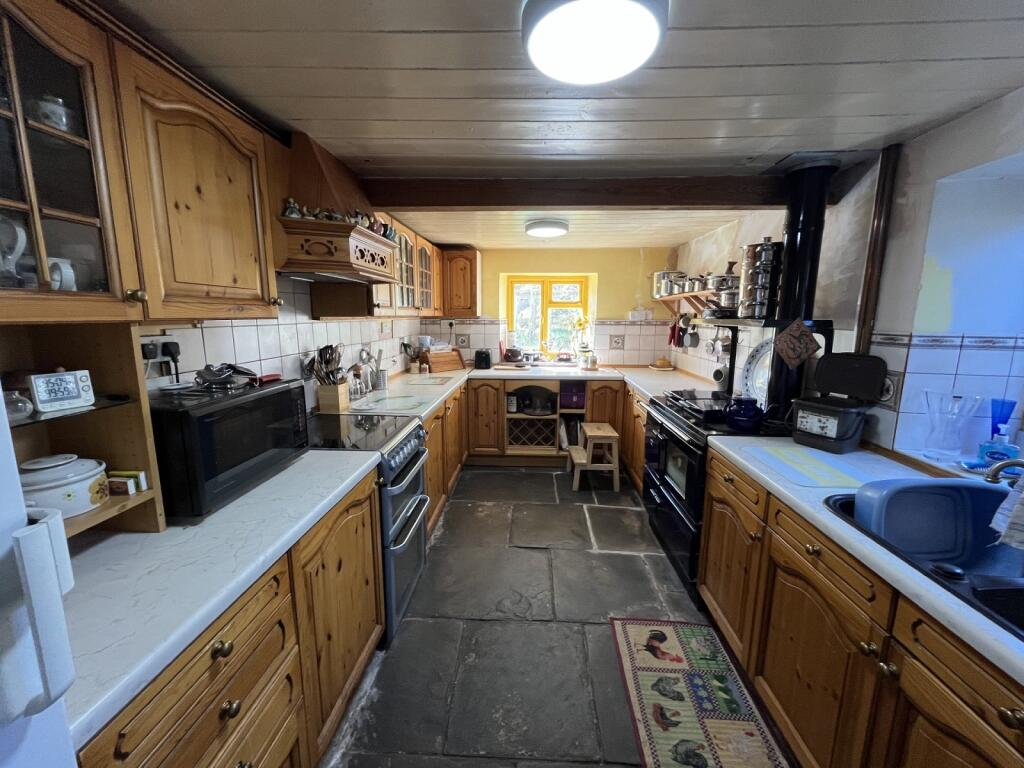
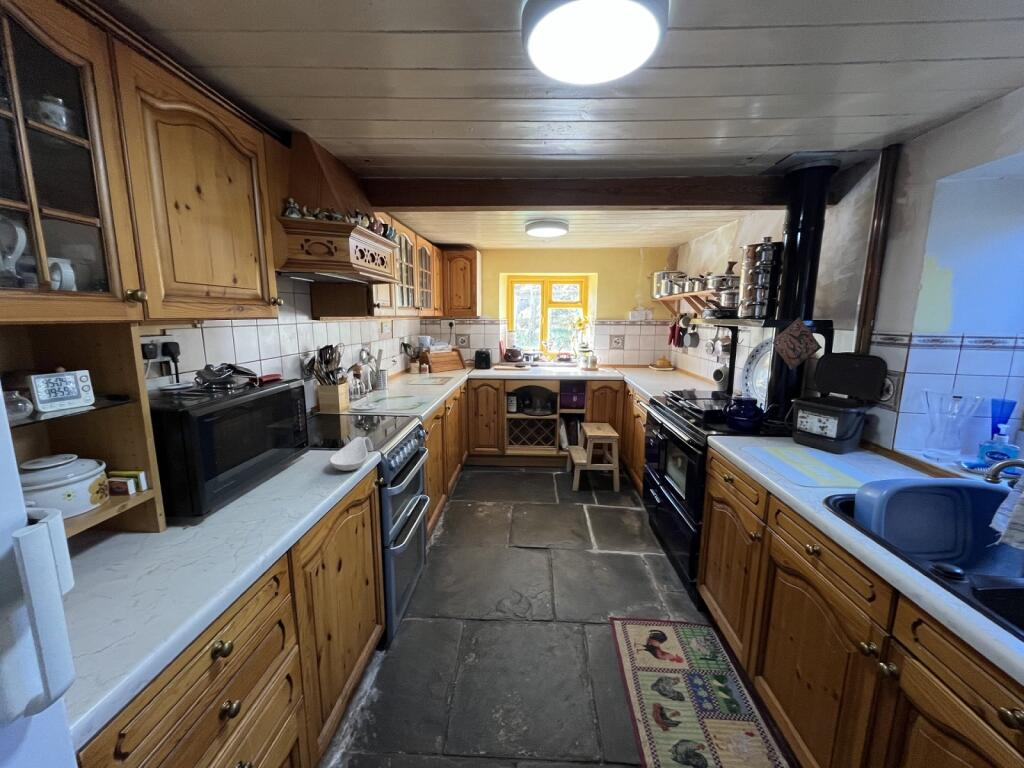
+ spoon rest [328,436,374,472]
